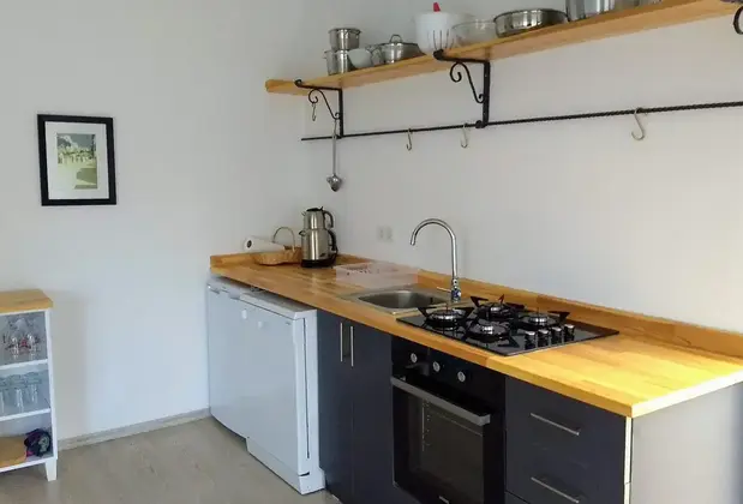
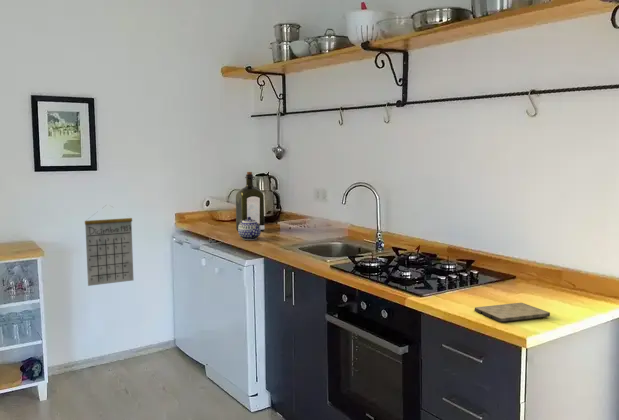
+ liquor [235,171,265,232]
+ calendar [84,205,134,287]
+ cutting board [474,302,551,323]
+ teapot [237,217,262,241]
